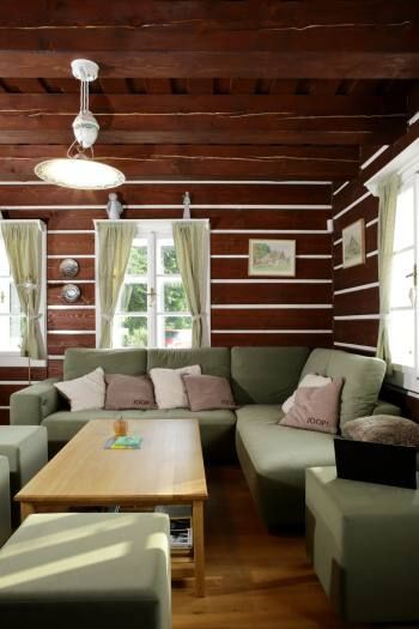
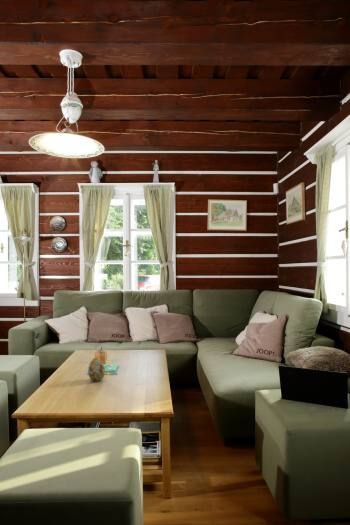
+ decorative egg [87,356,106,382]
